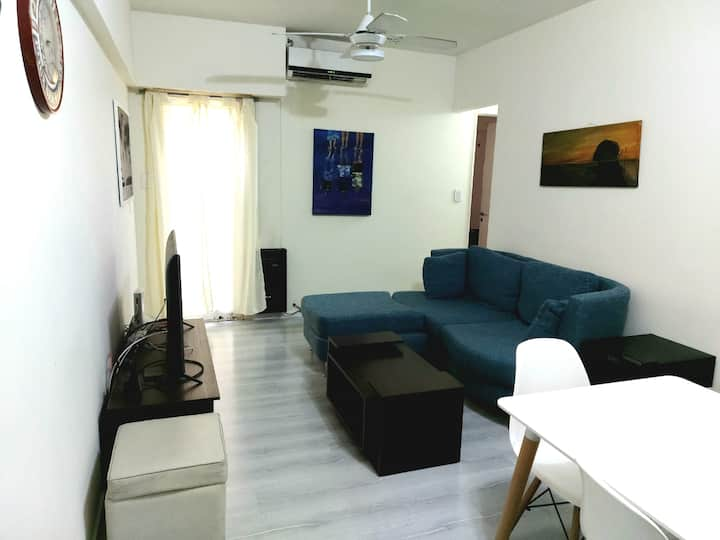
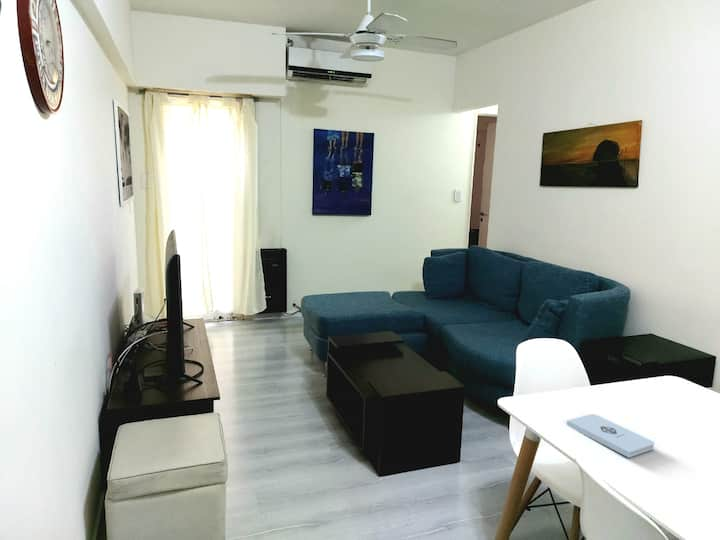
+ notepad [566,413,656,459]
